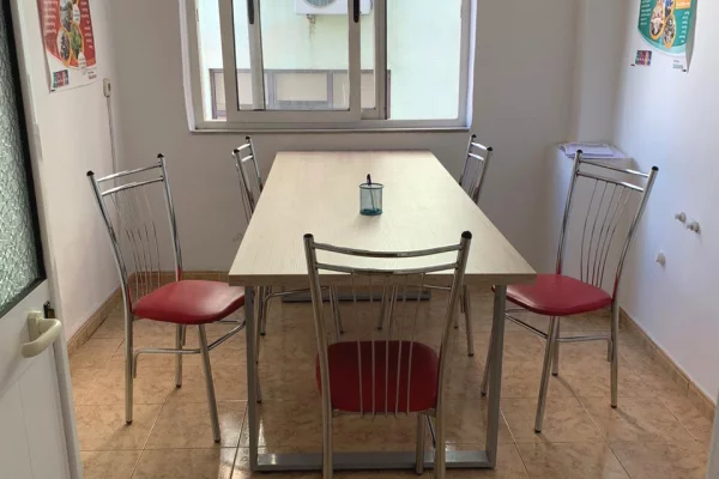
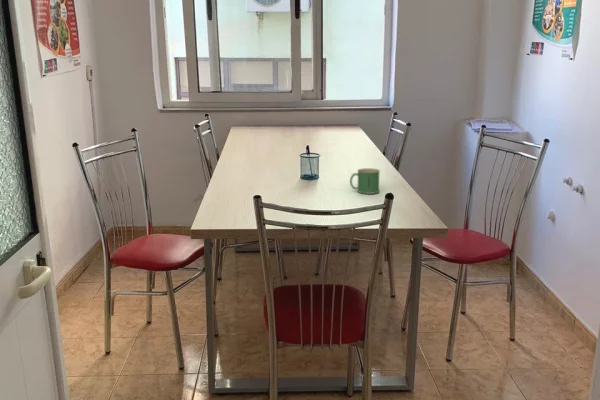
+ mug [349,167,381,195]
